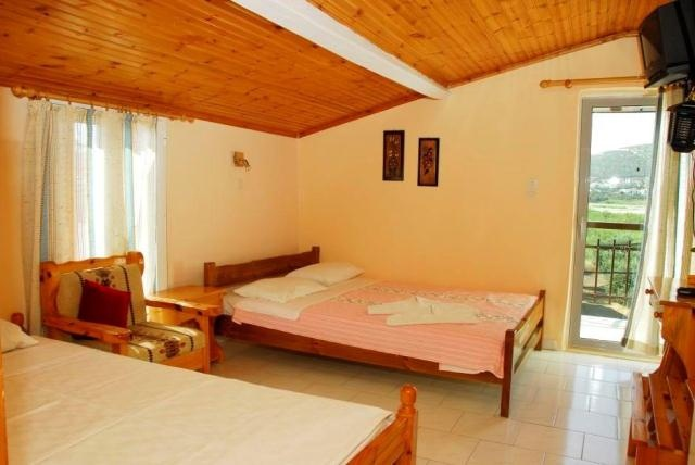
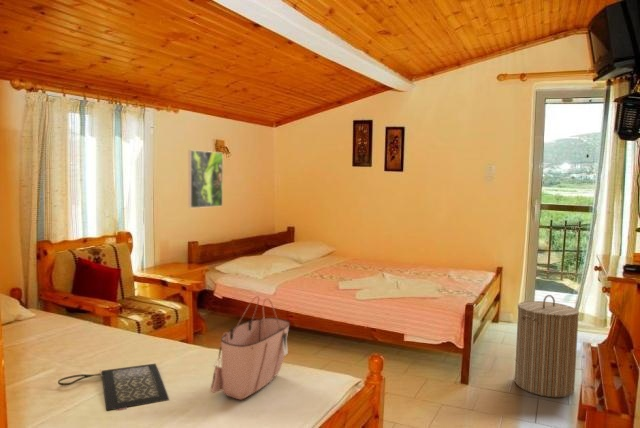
+ laundry hamper [514,294,580,398]
+ clutch bag [57,362,170,412]
+ tote bag [209,295,291,400]
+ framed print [187,149,224,209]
